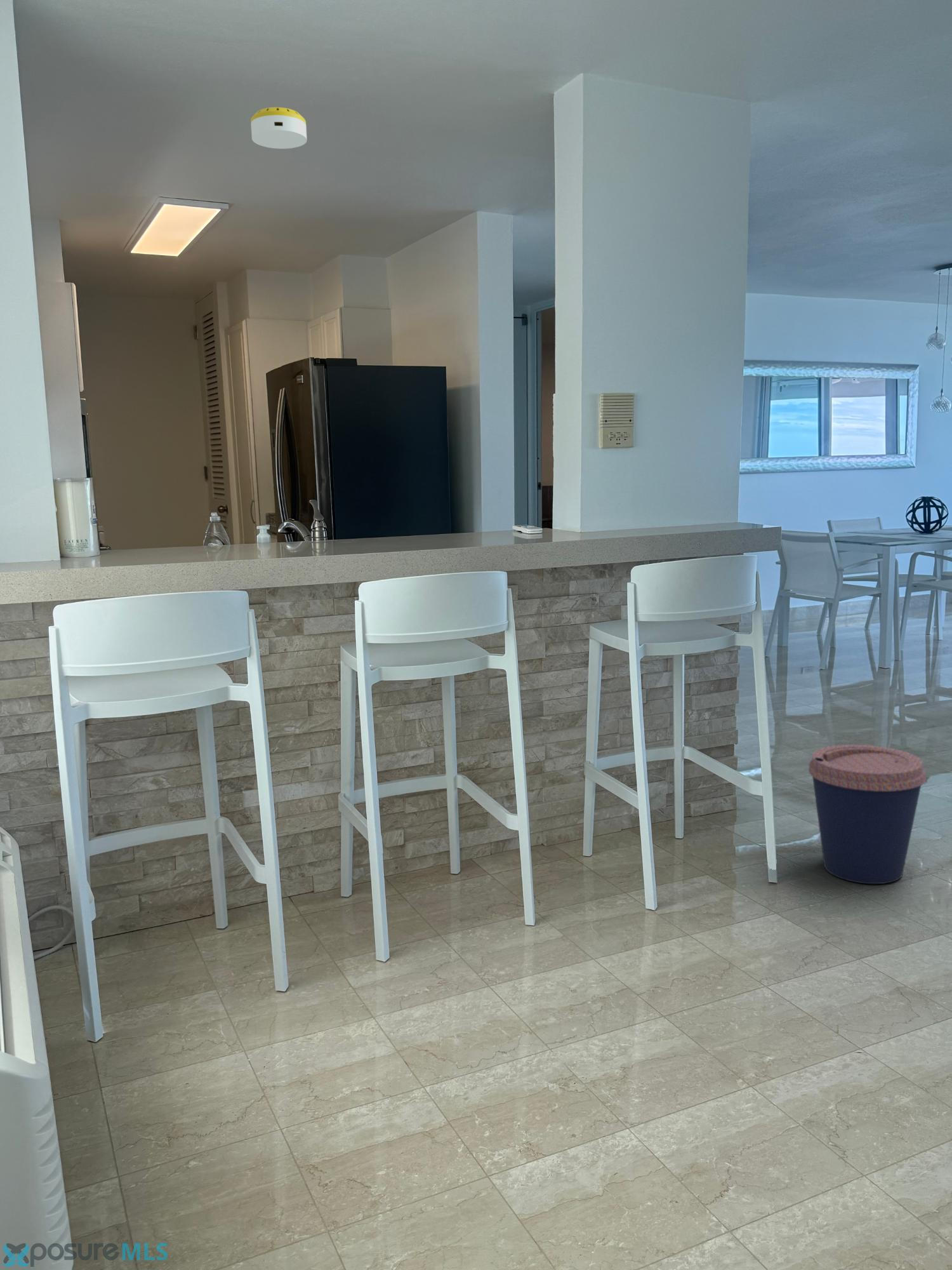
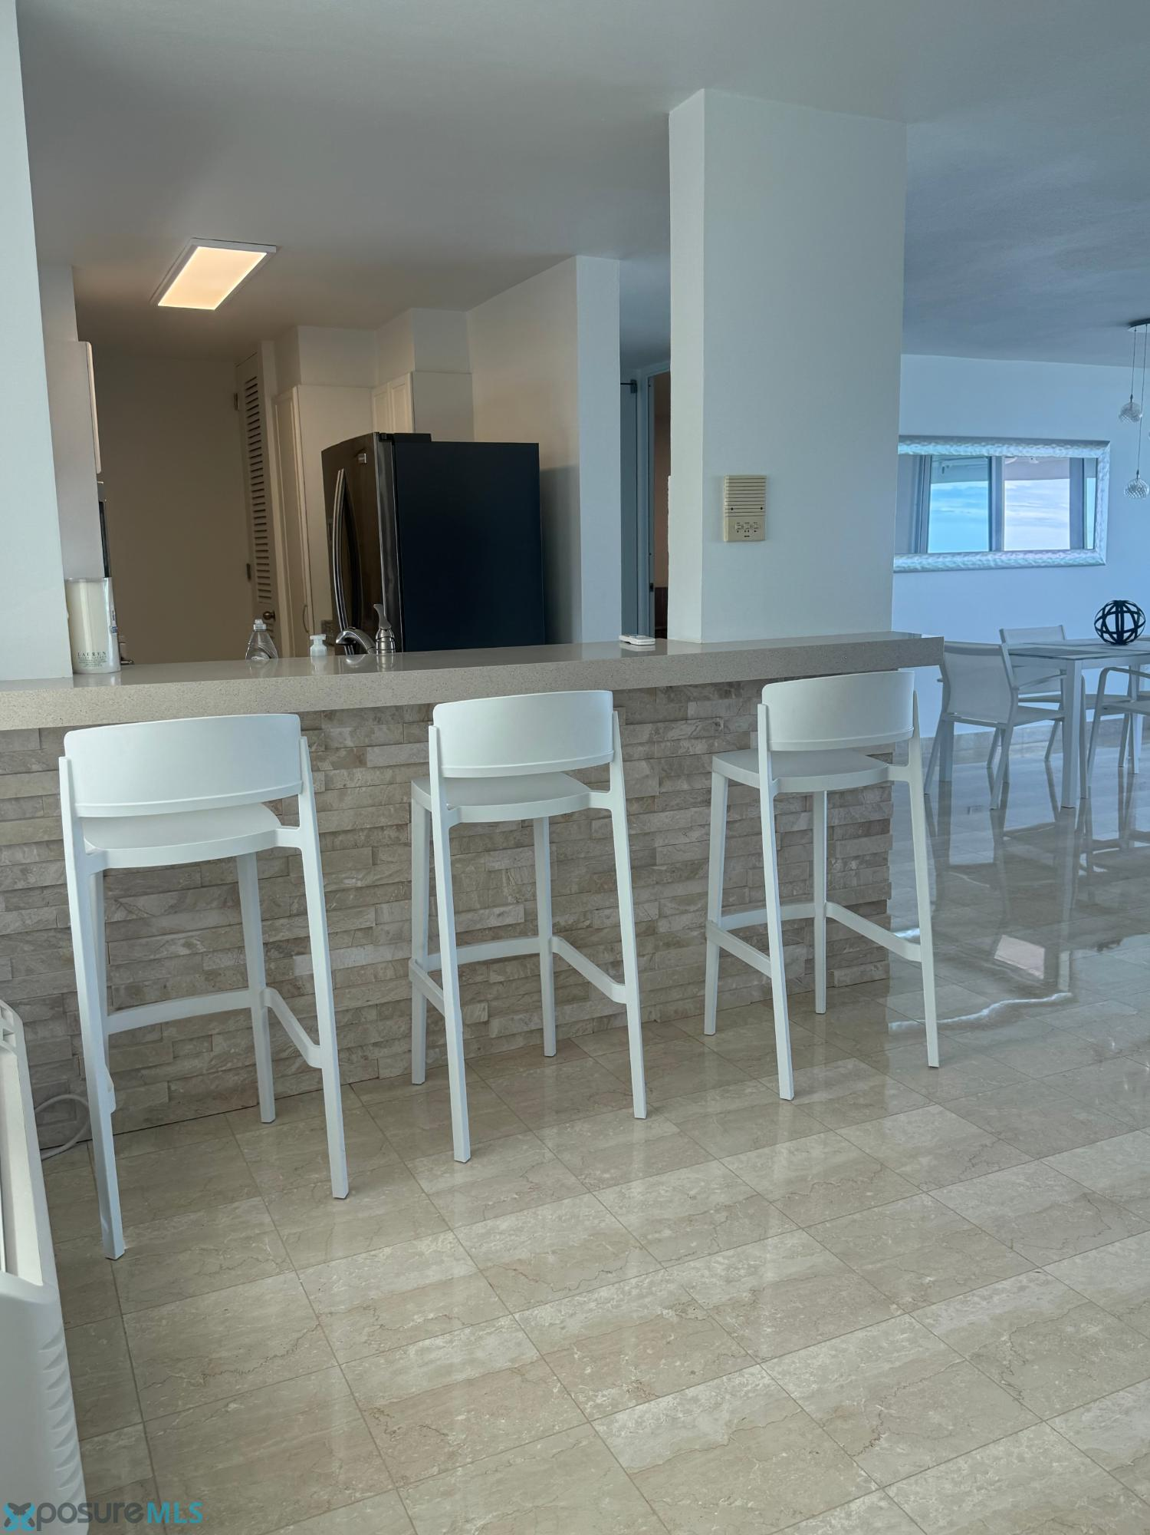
- smoke detector [250,107,307,149]
- coffee cup [808,744,927,885]
